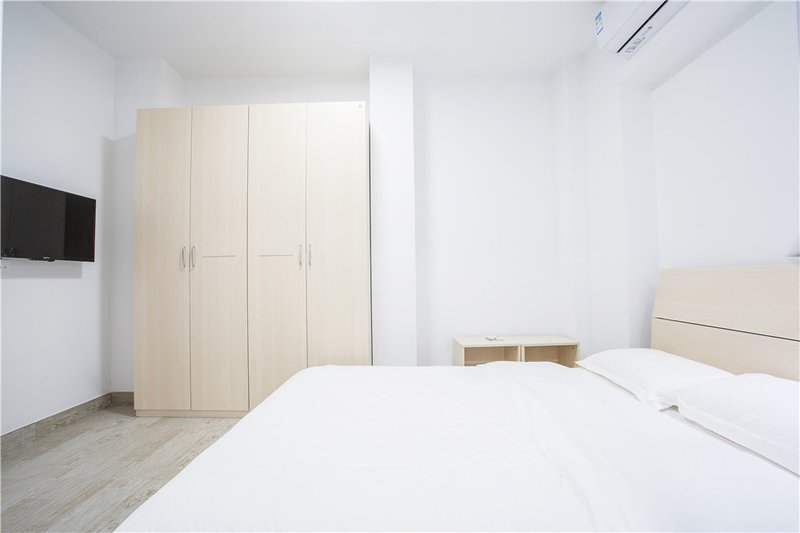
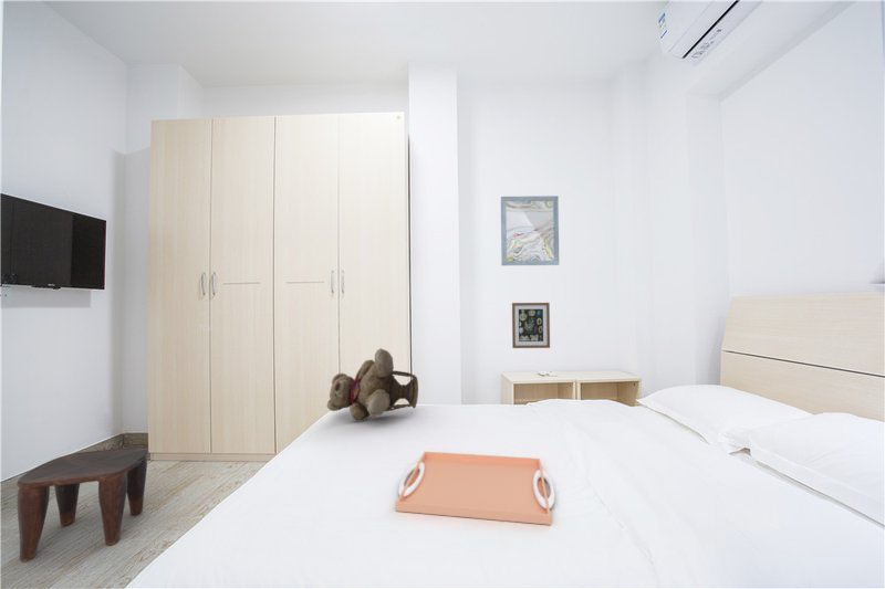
+ teddy bear [326,347,419,421]
+ wall art [511,302,551,349]
+ wall art [500,194,560,266]
+ stool [15,446,149,562]
+ serving tray [395,451,556,526]
